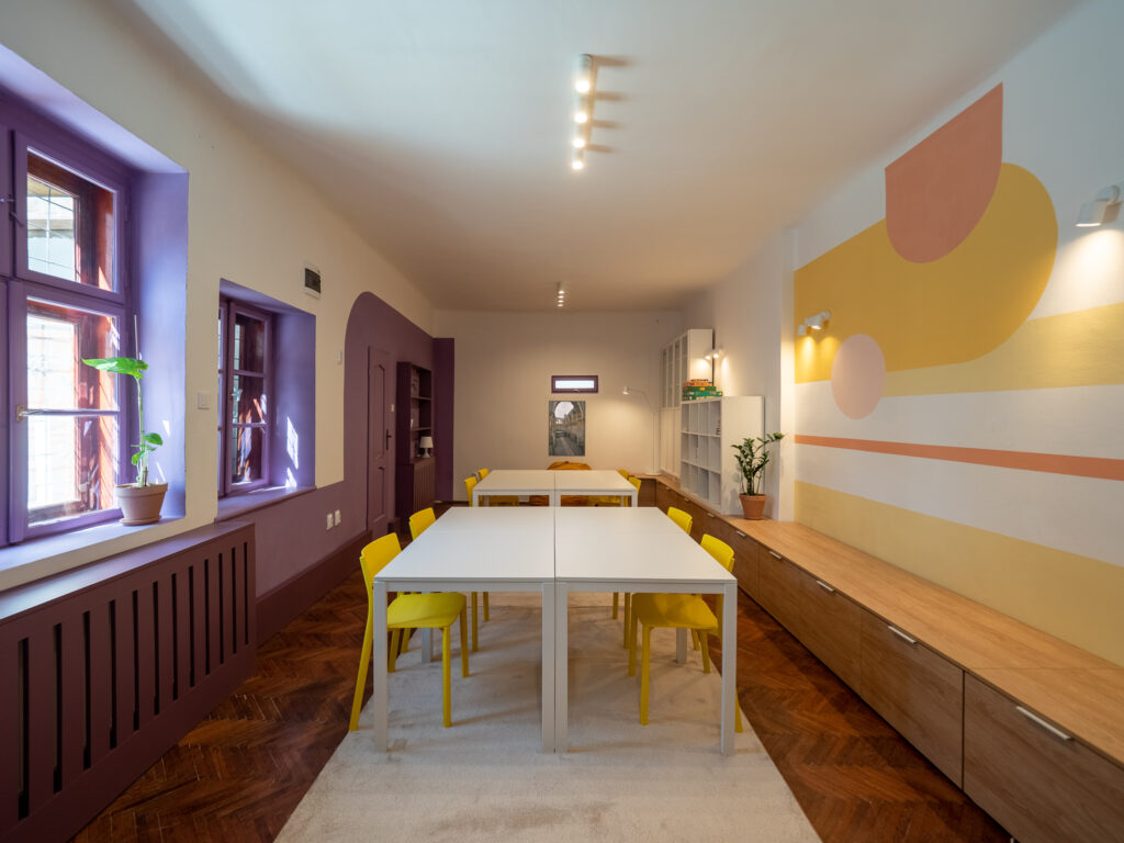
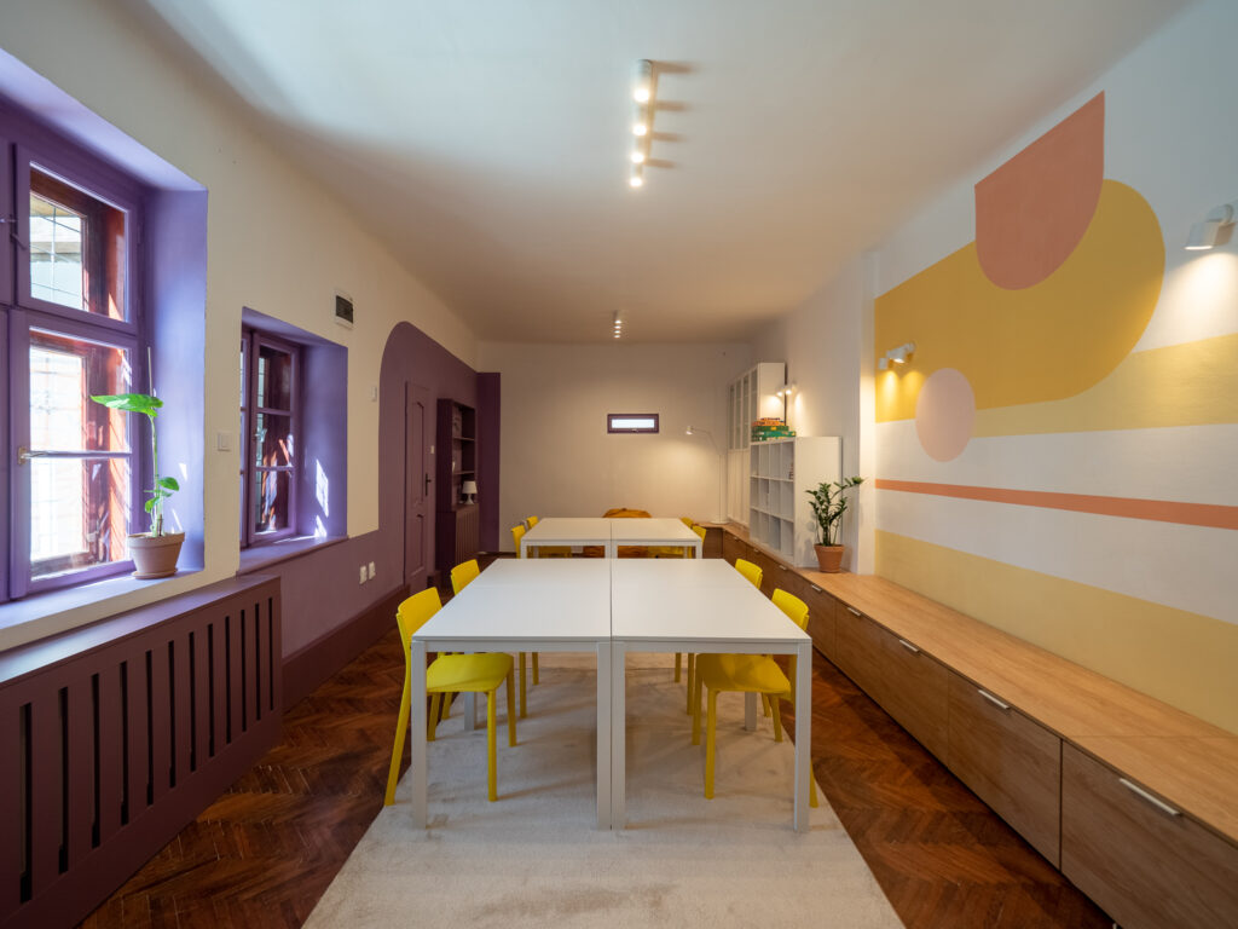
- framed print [548,400,586,458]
